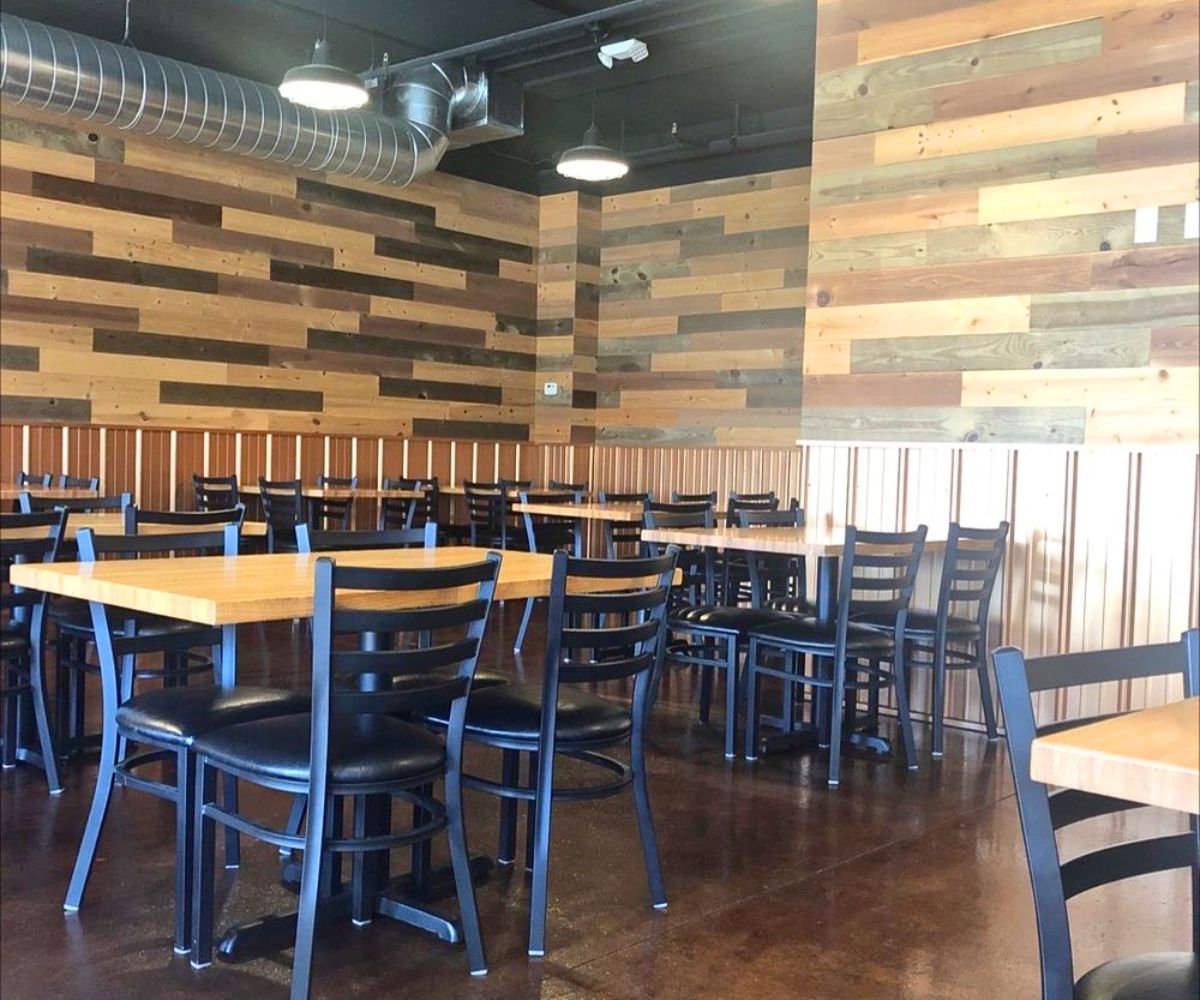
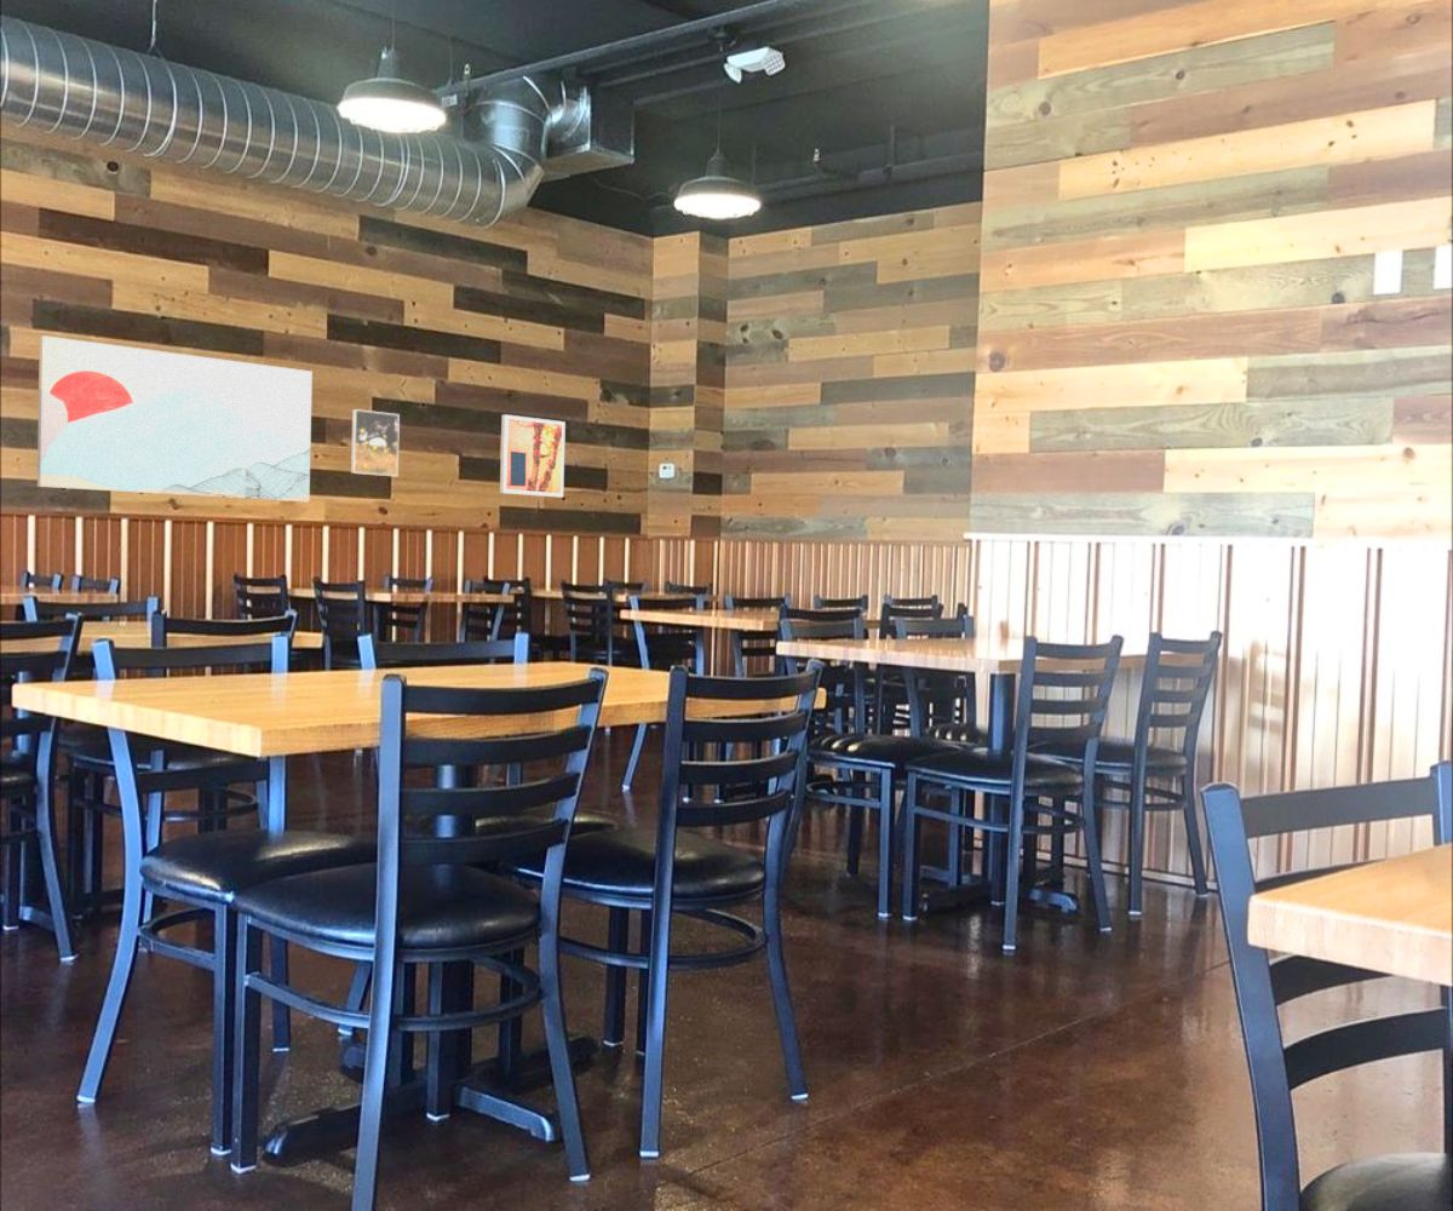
+ wall art [36,334,314,504]
+ wall art [499,413,567,498]
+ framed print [350,408,401,477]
